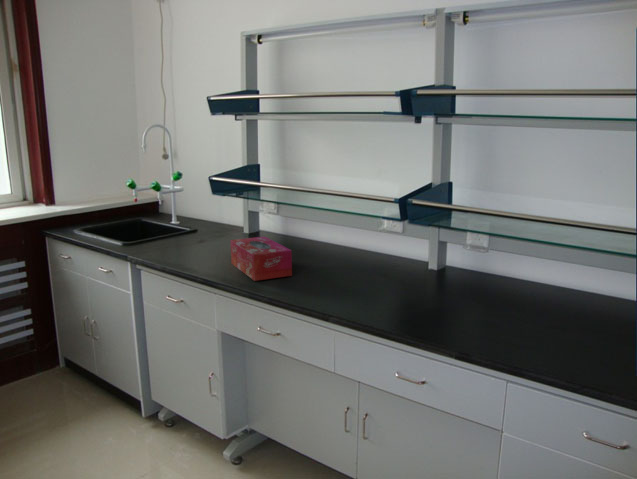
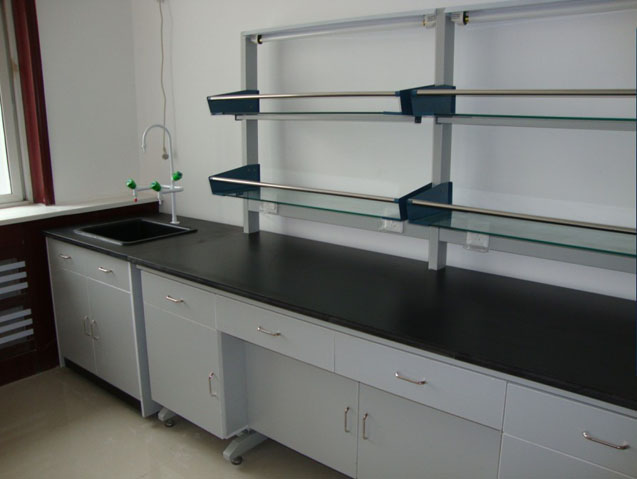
- tissue box [229,236,293,282]
